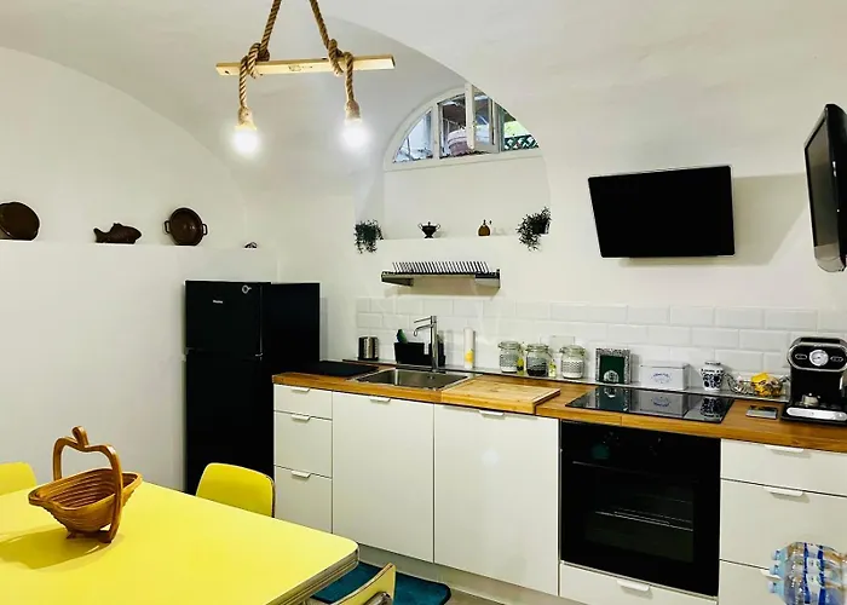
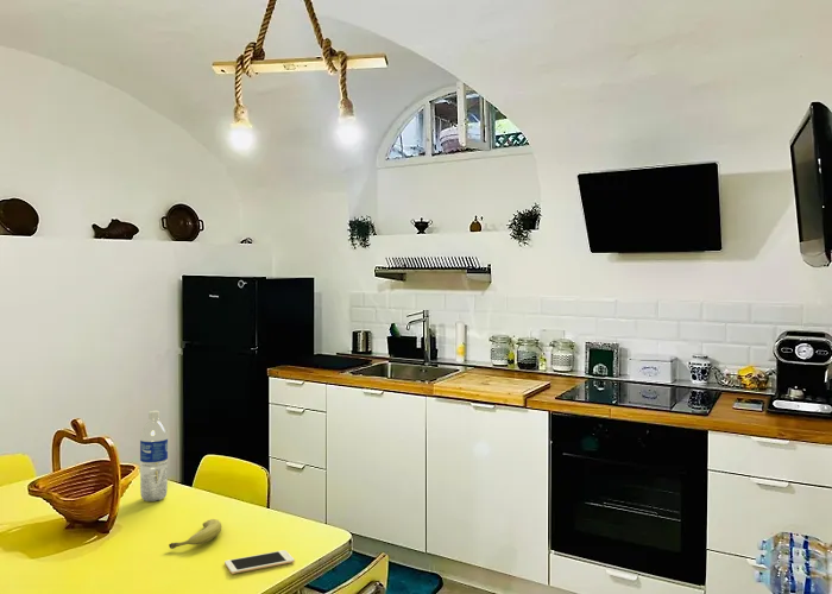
+ cell phone [223,549,296,575]
+ fruit [168,518,223,550]
+ water bottle [139,410,169,503]
